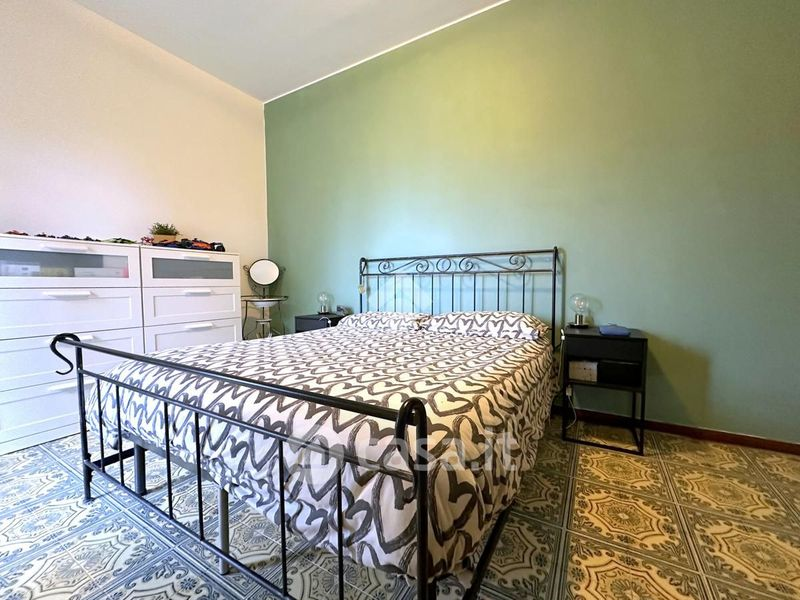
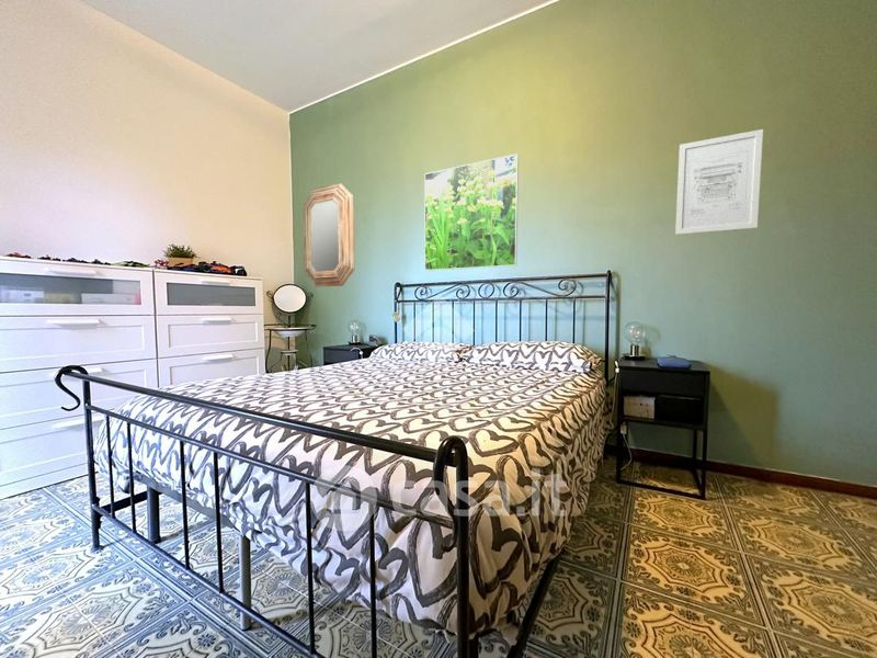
+ home mirror [303,182,355,287]
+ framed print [423,152,520,272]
+ wall art [674,128,764,236]
